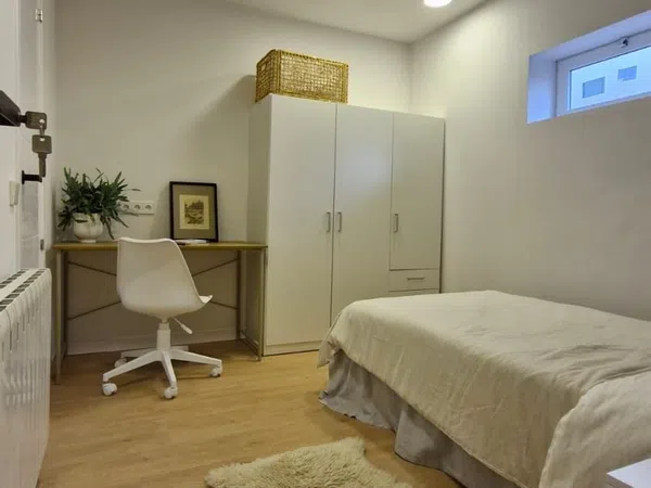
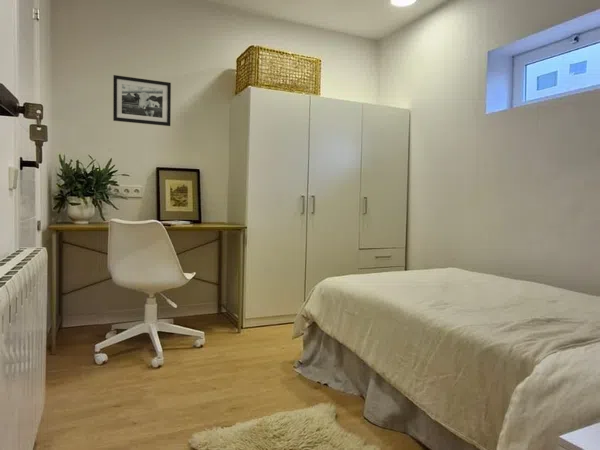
+ picture frame [112,74,172,127]
